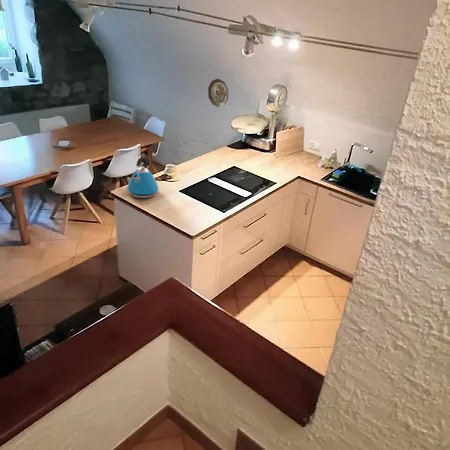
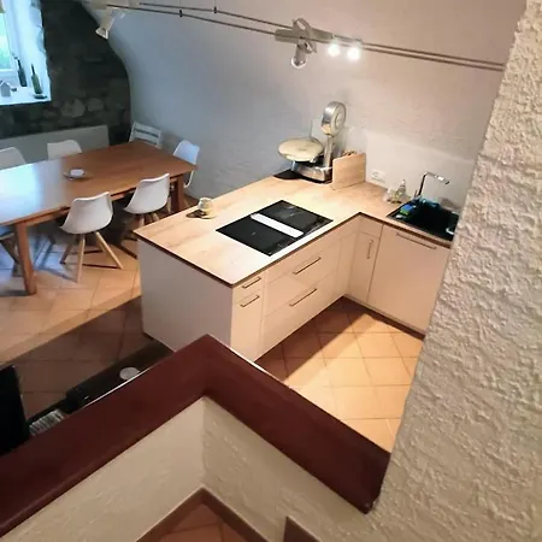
- decorative plate [207,78,229,108]
- kettle [126,153,160,199]
